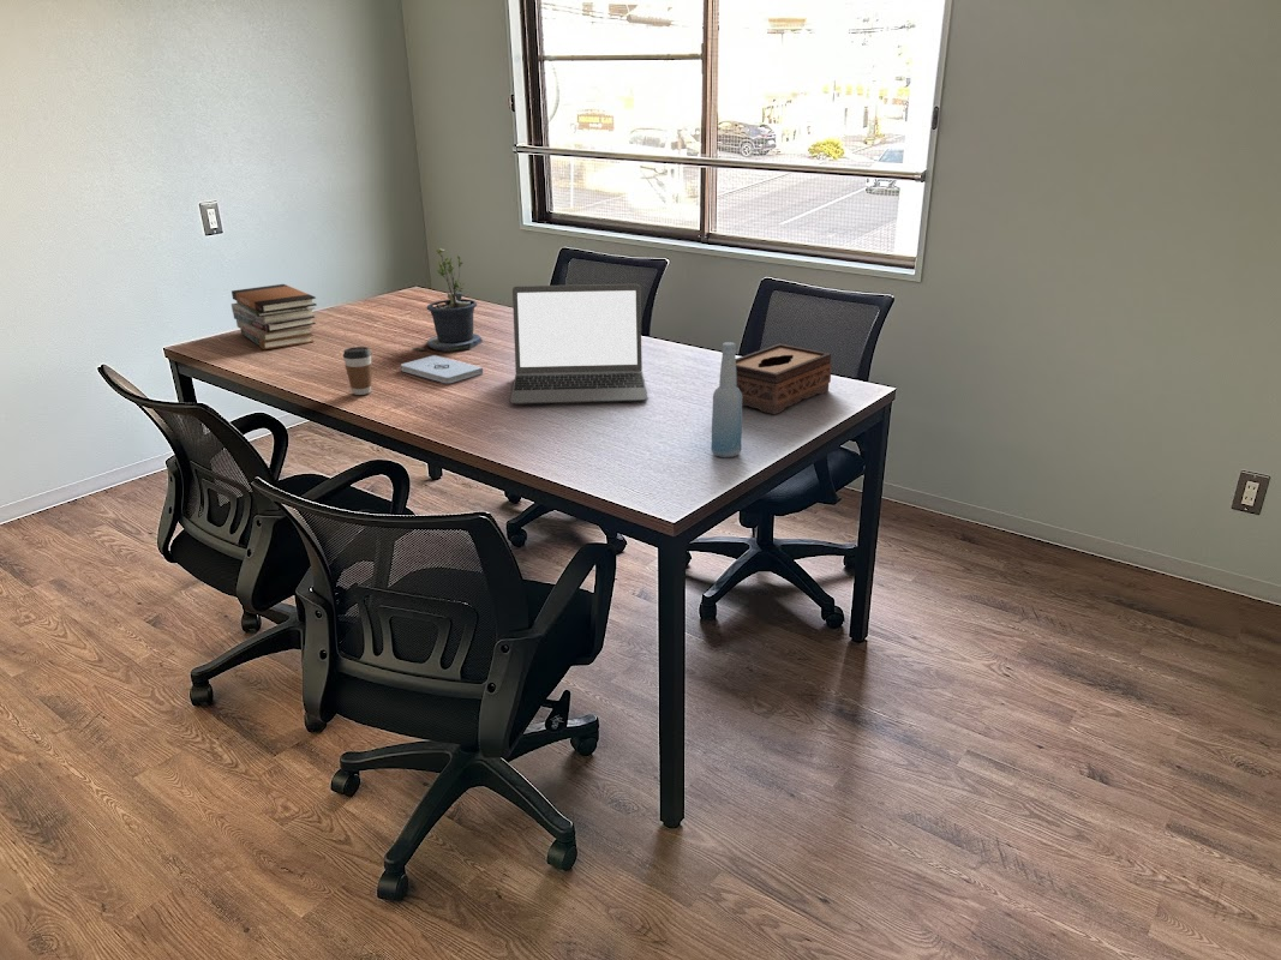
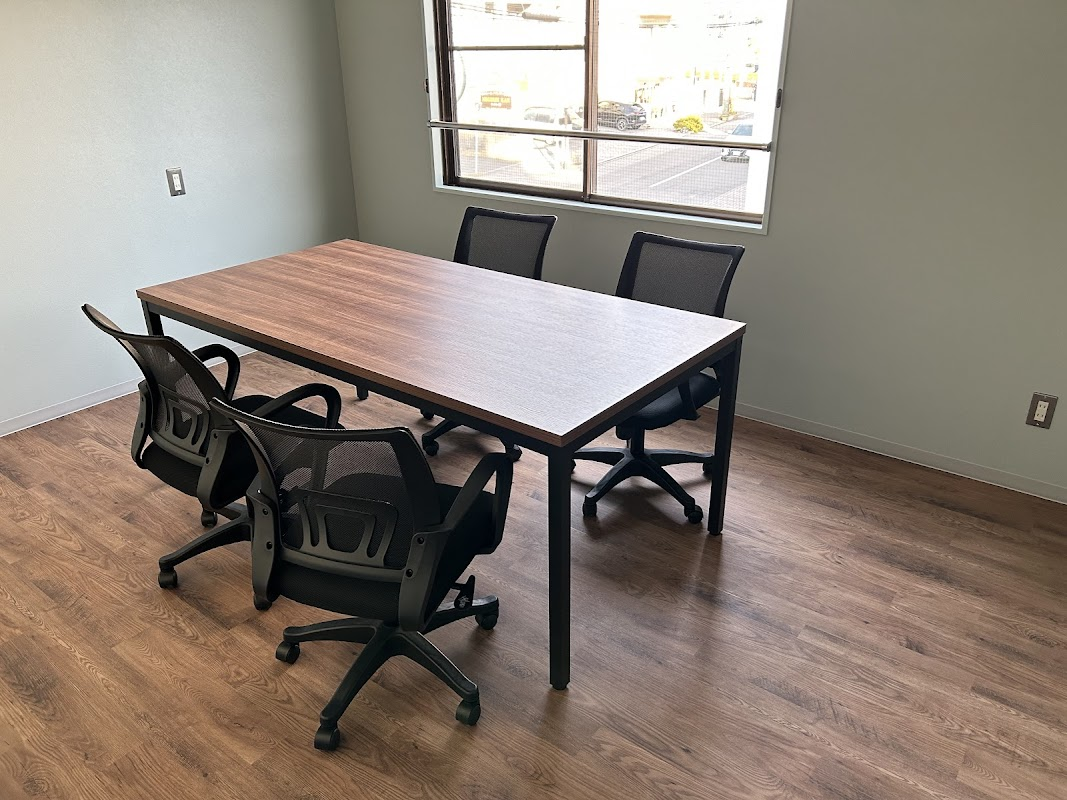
- book stack [231,283,318,350]
- bottle [710,341,743,458]
- notepad [400,354,484,384]
- laptop [509,283,648,406]
- tissue box [736,342,833,415]
- potted plant [413,246,484,353]
- coffee cup [342,346,373,396]
